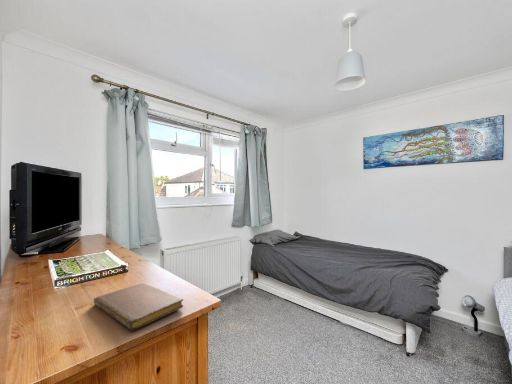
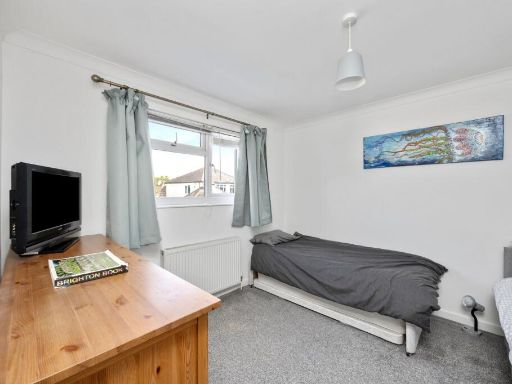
- notebook [93,282,184,331]
